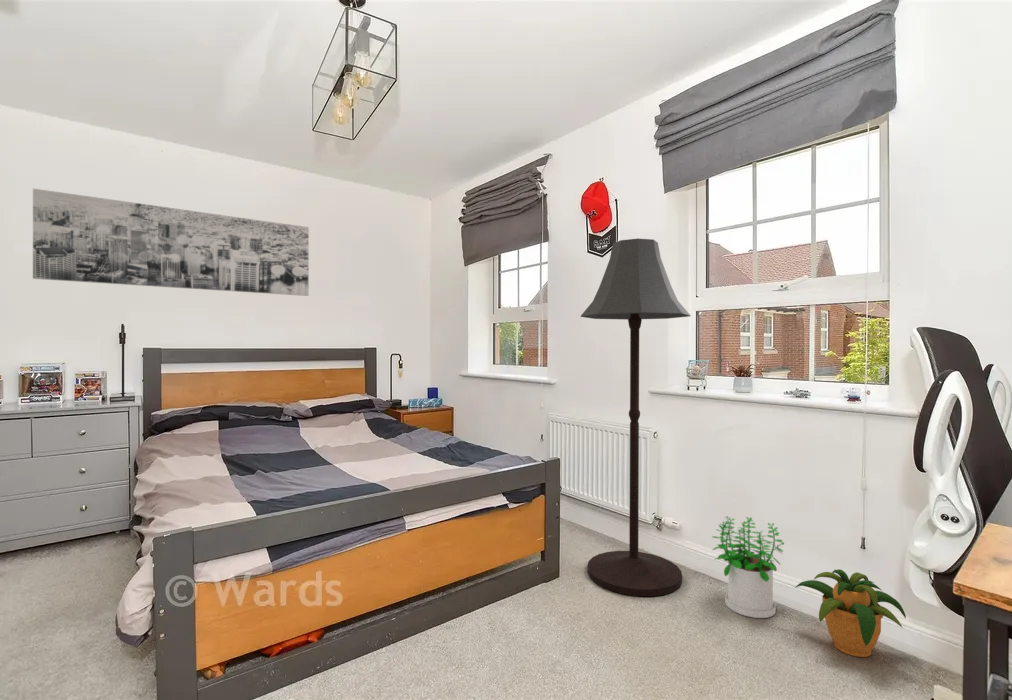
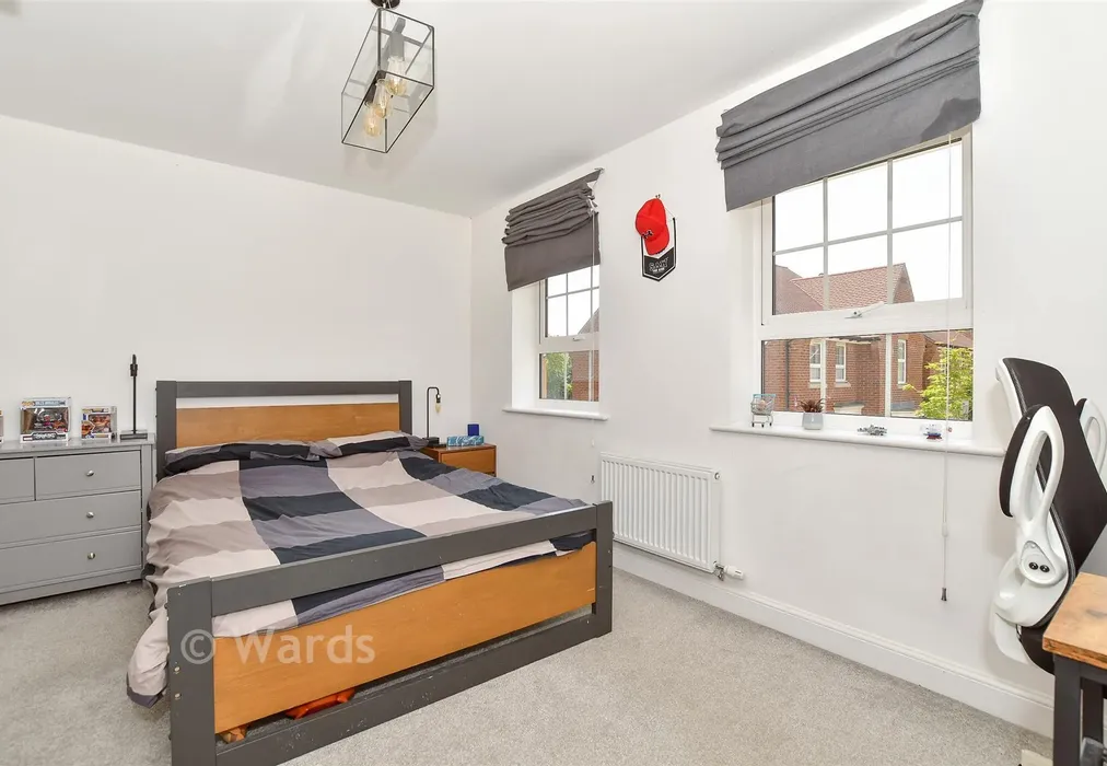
- potted plant [794,568,907,658]
- potted plant [711,515,785,619]
- wall art [32,188,310,297]
- floor lamp [580,238,692,597]
